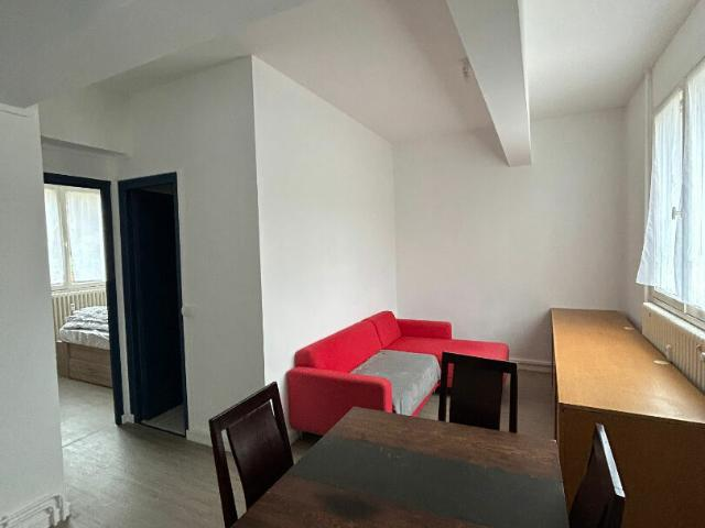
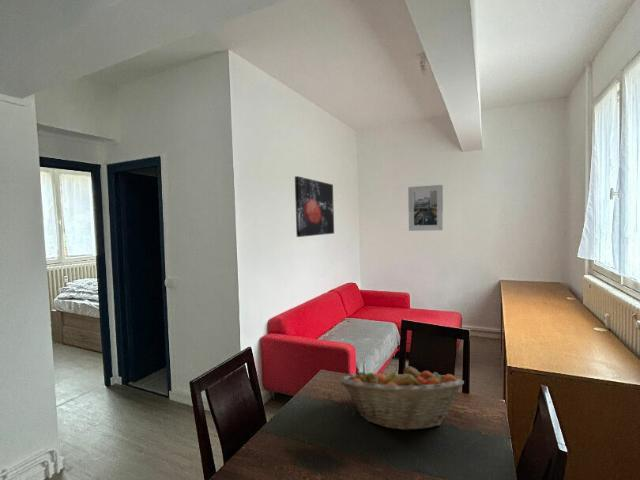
+ fruit basket [339,364,465,432]
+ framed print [407,184,444,232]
+ wall art [294,175,335,238]
